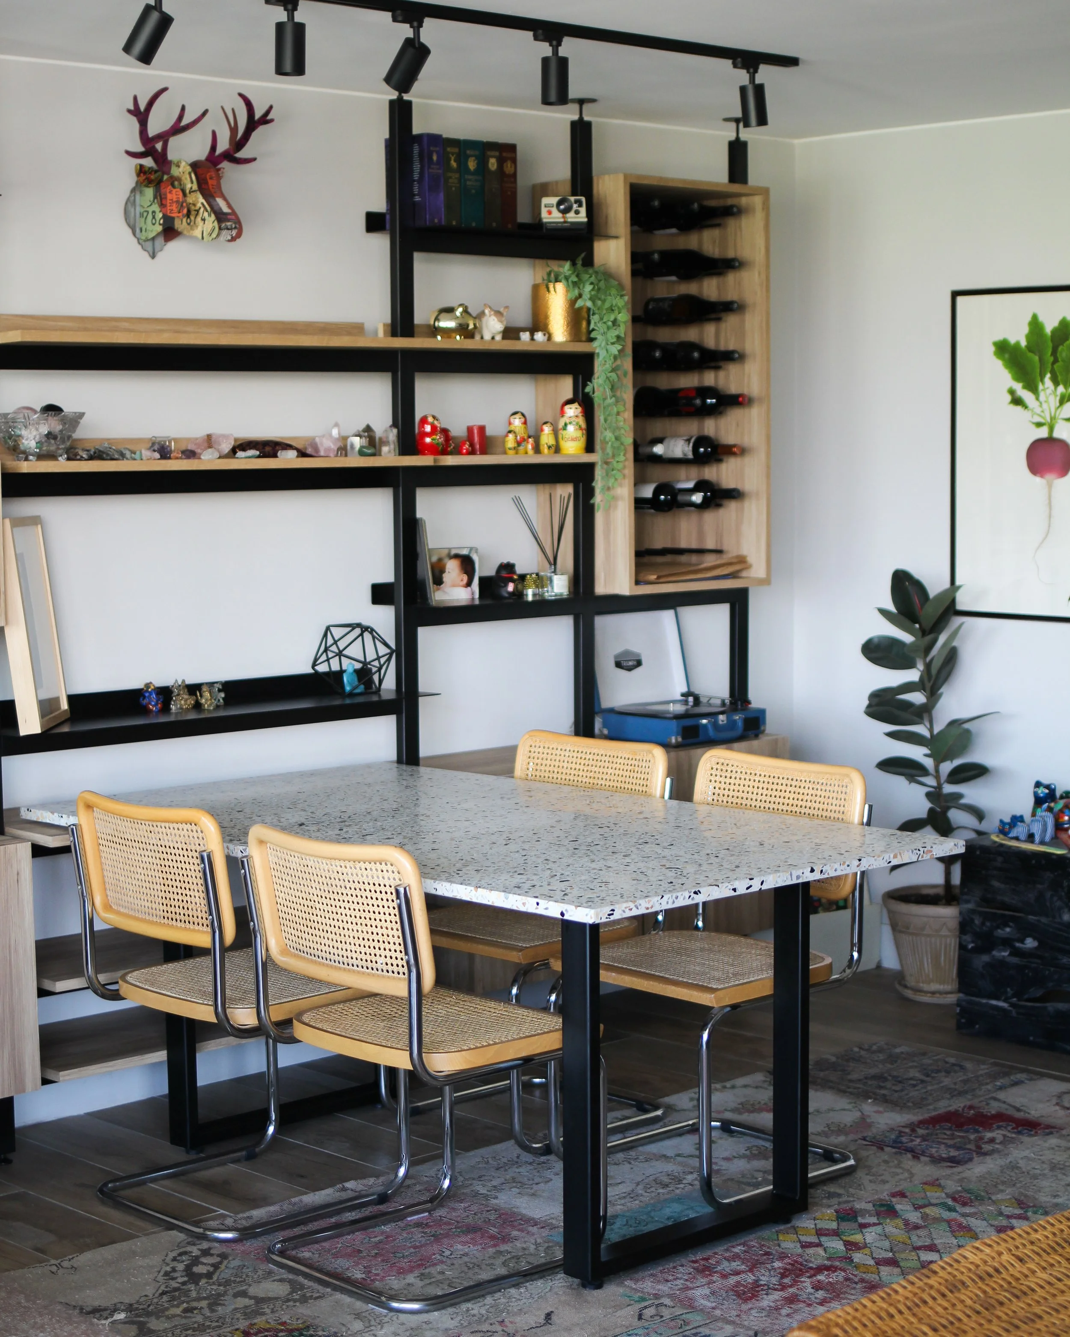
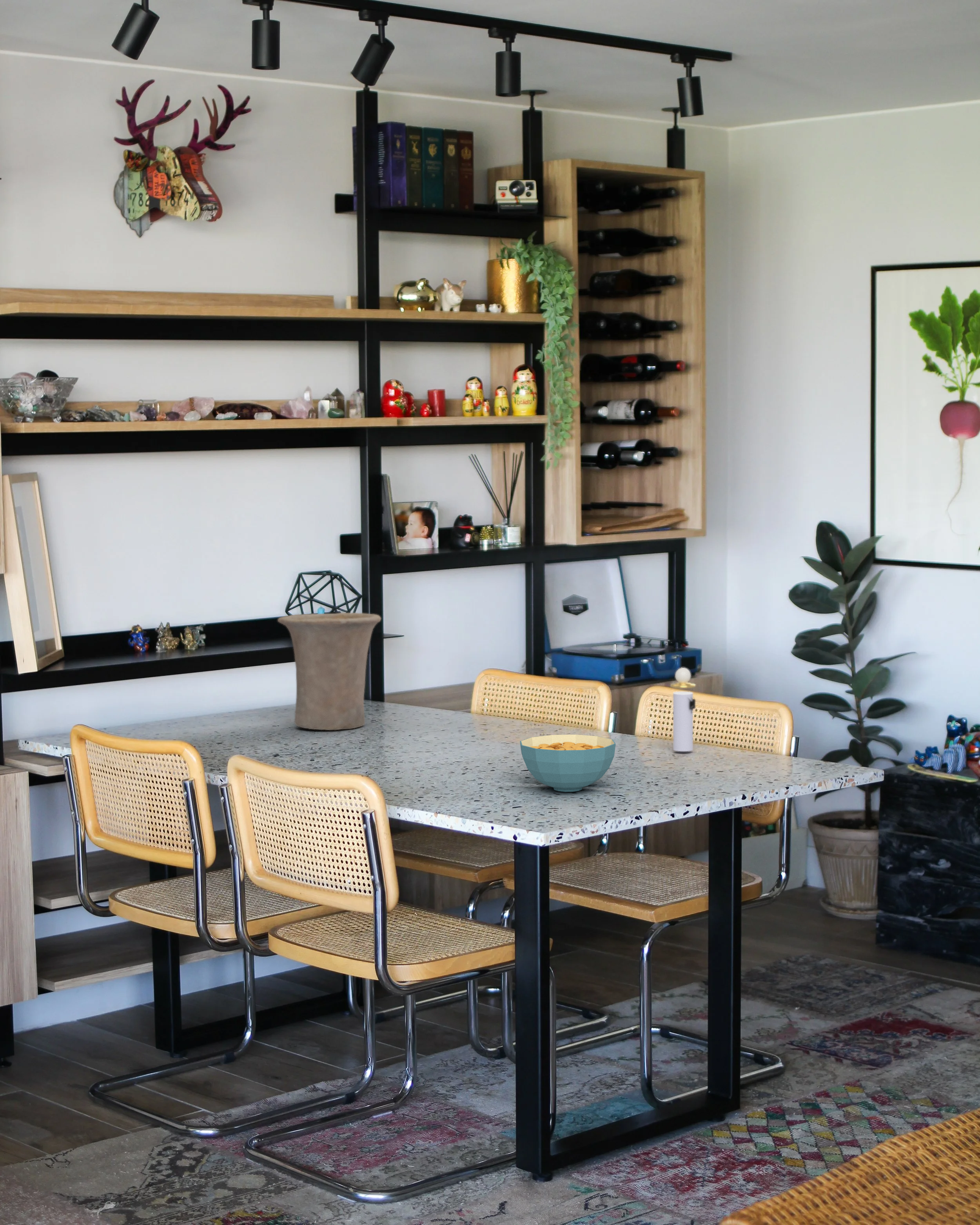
+ perfume bottle [670,667,696,752]
+ vase [277,612,381,731]
+ cereal bowl [519,734,616,792]
